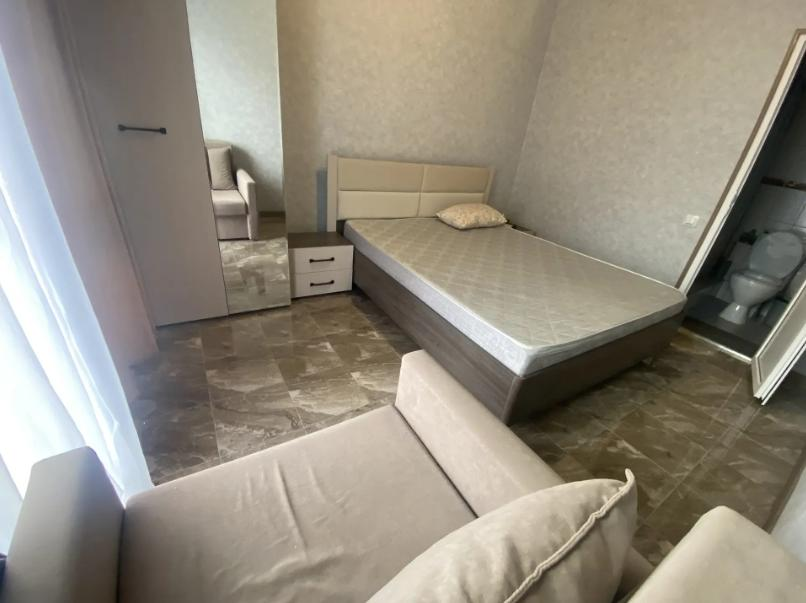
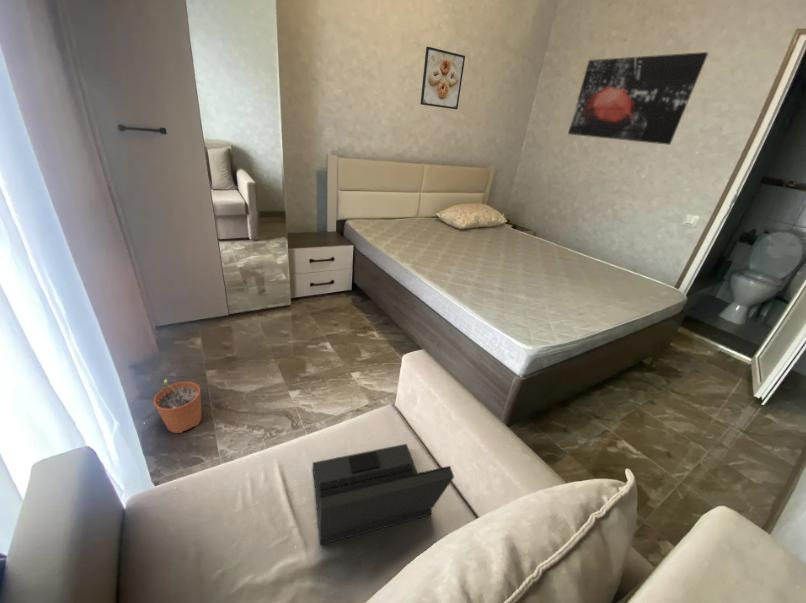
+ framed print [419,46,466,110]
+ plant pot [153,378,203,434]
+ laptop [312,443,455,546]
+ wall art [567,51,709,146]
